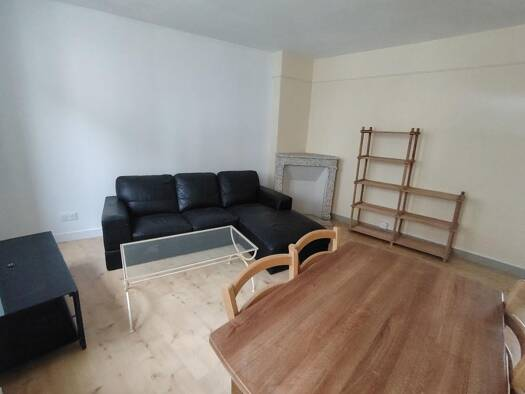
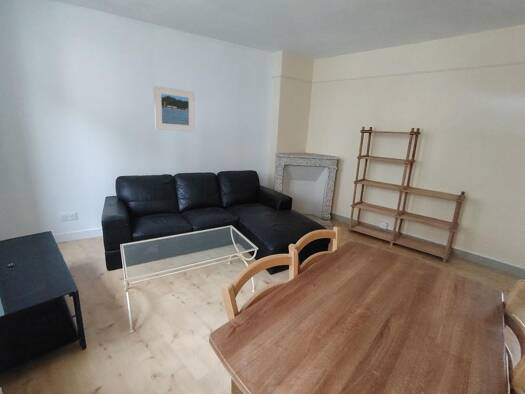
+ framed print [153,85,196,133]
